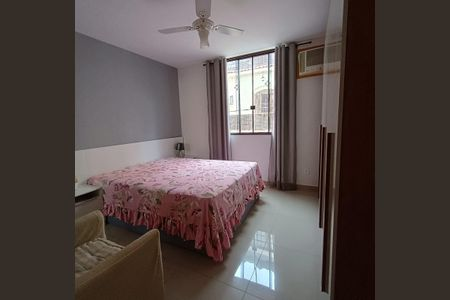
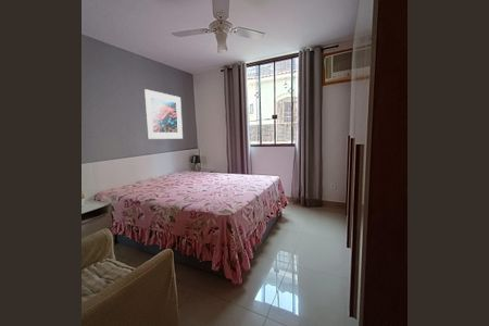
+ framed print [142,88,184,140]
